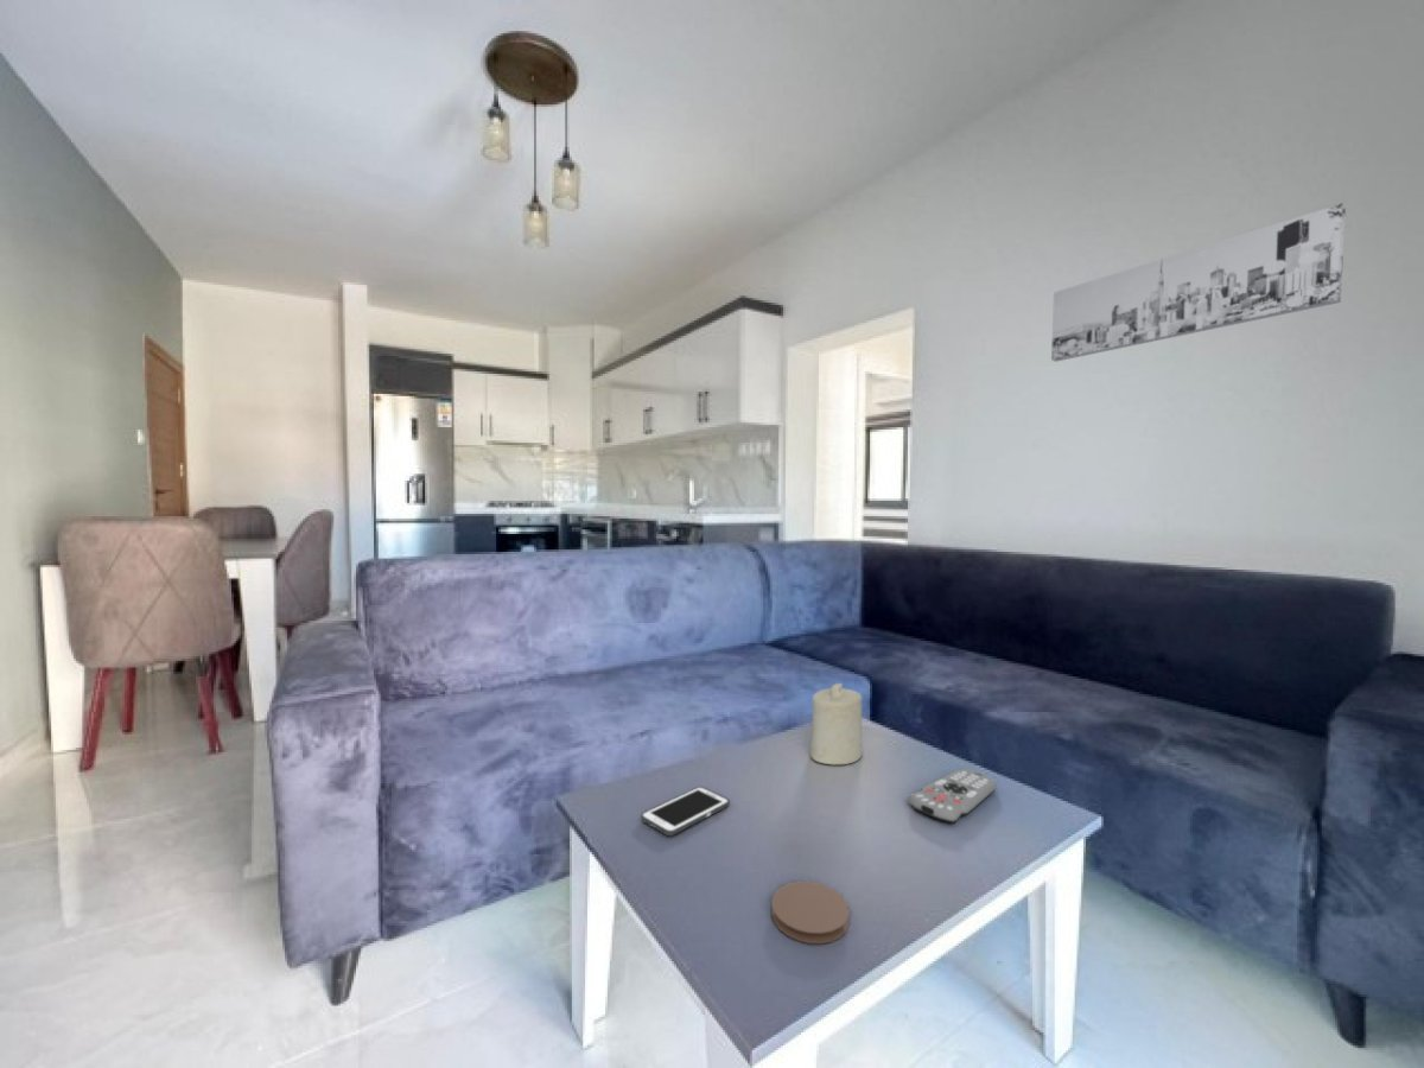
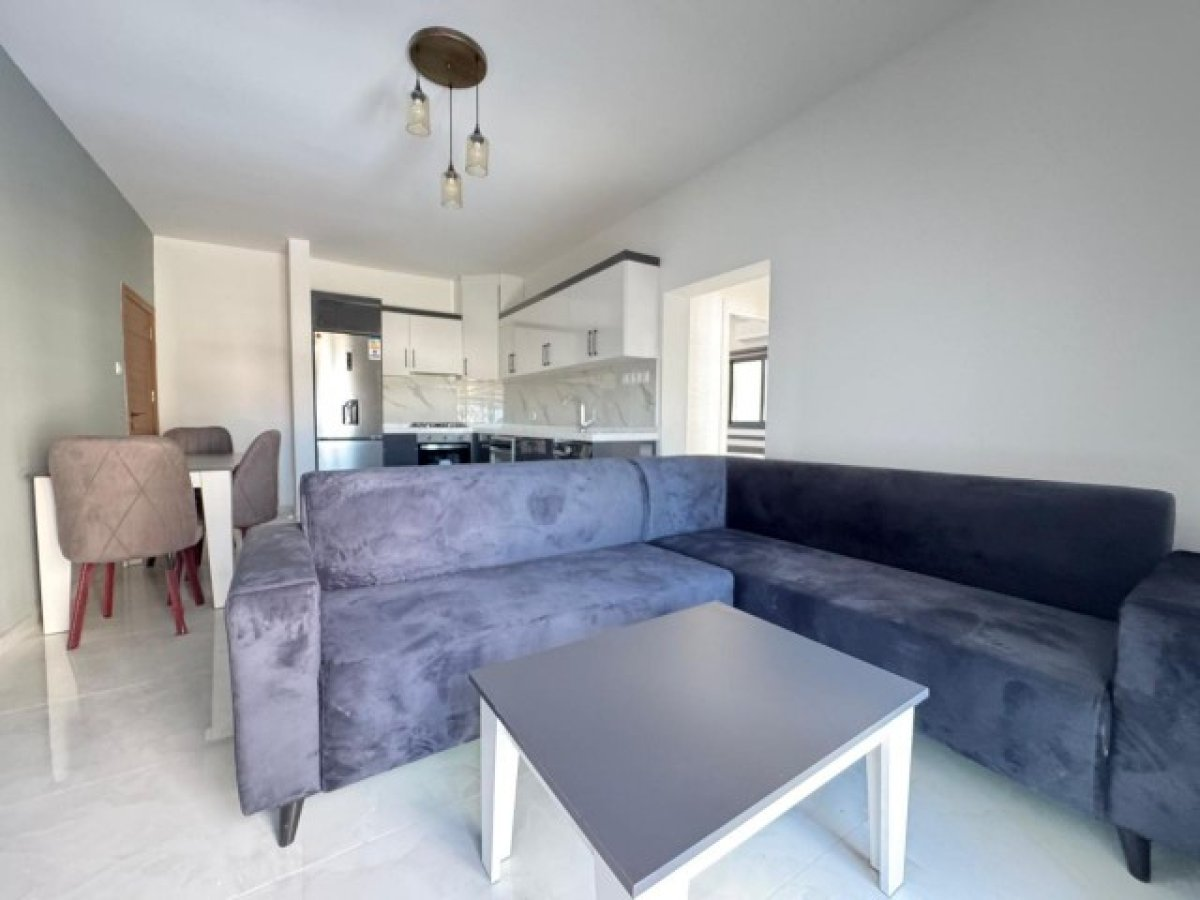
- coaster [770,881,851,945]
- cell phone [640,786,731,837]
- candle [809,682,863,765]
- remote control [907,768,998,825]
- wall art [1050,203,1347,363]
